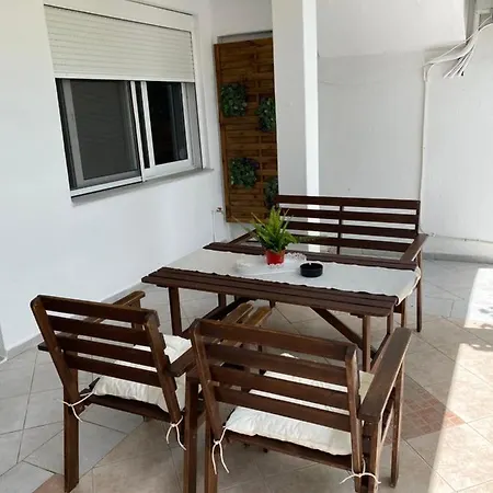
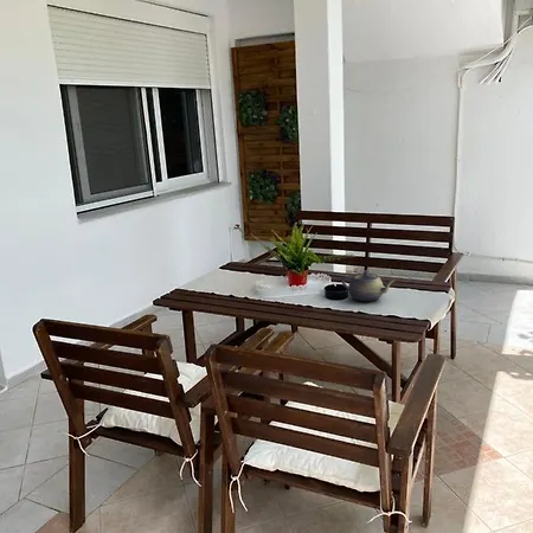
+ teapot [340,270,396,302]
